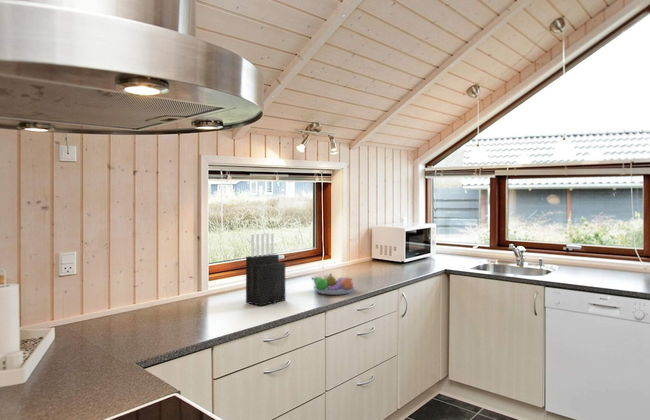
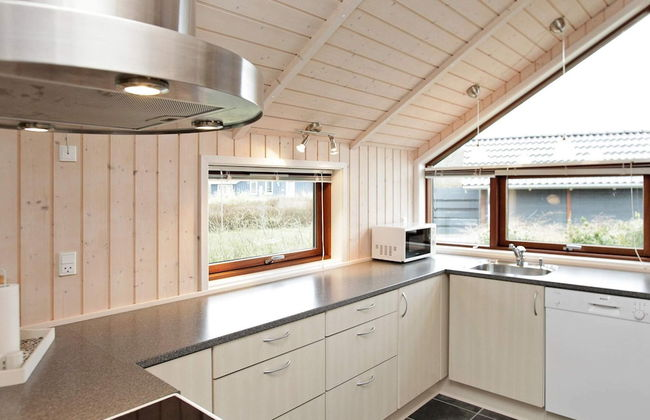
- knife block [245,231,286,307]
- fruit bowl [310,272,355,296]
